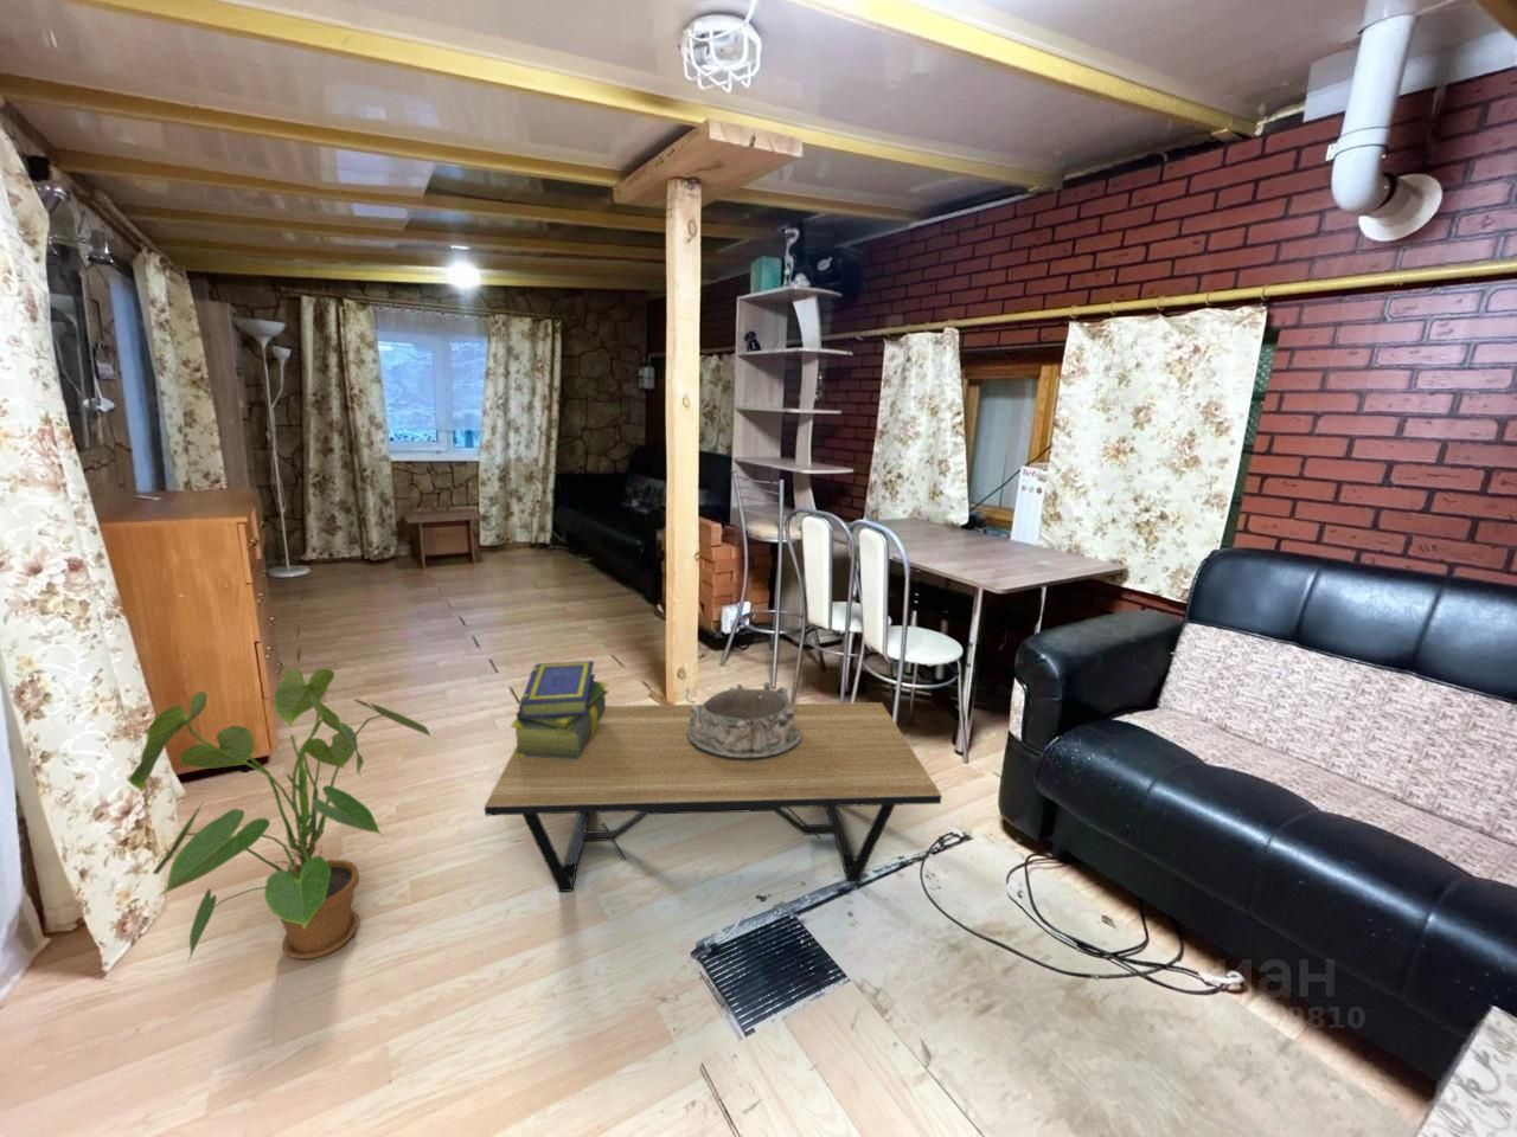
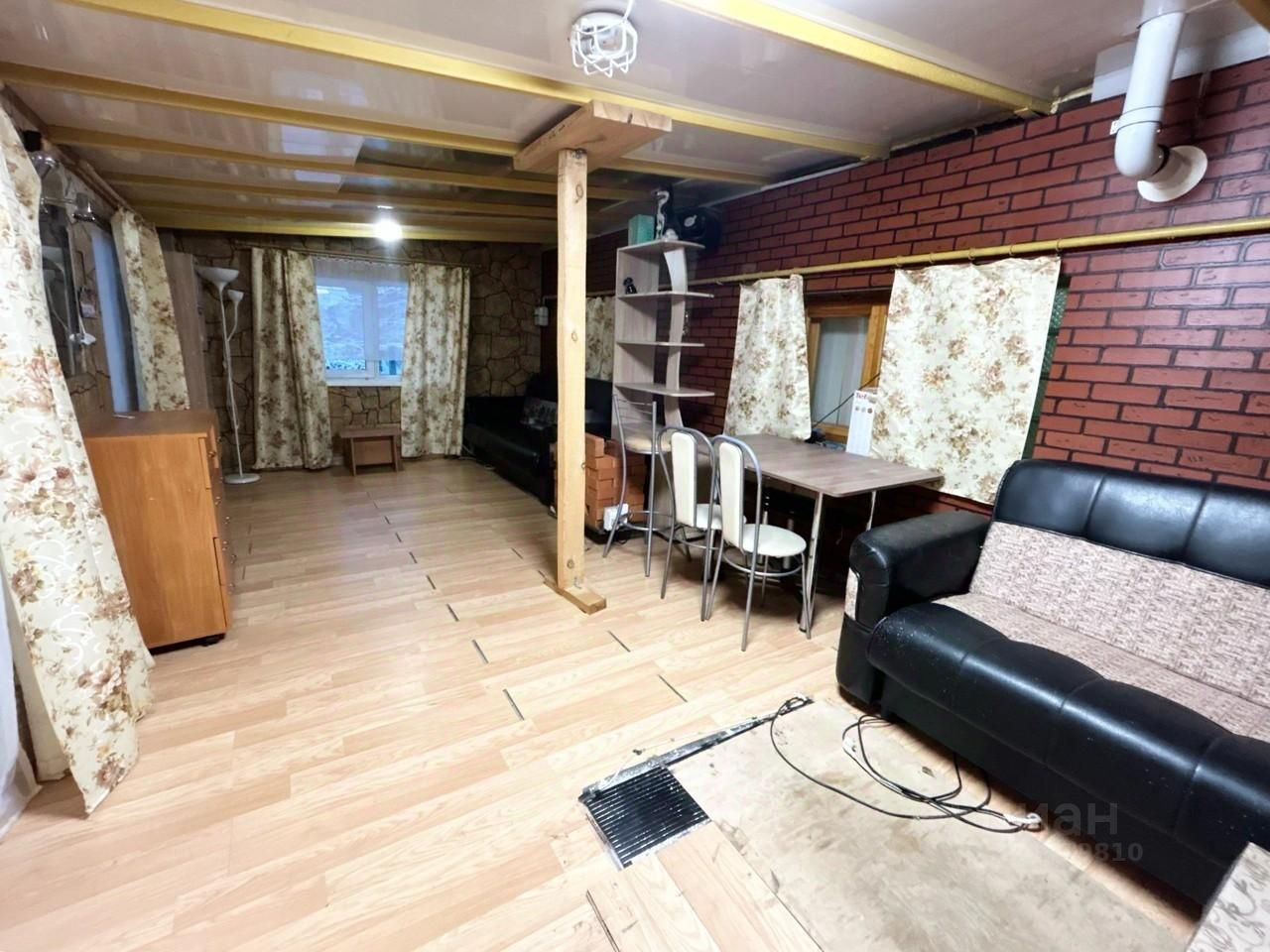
- house plant [128,666,435,961]
- coffee table [484,701,944,893]
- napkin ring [687,681,803,761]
- stack of books [510,659,610,760]
